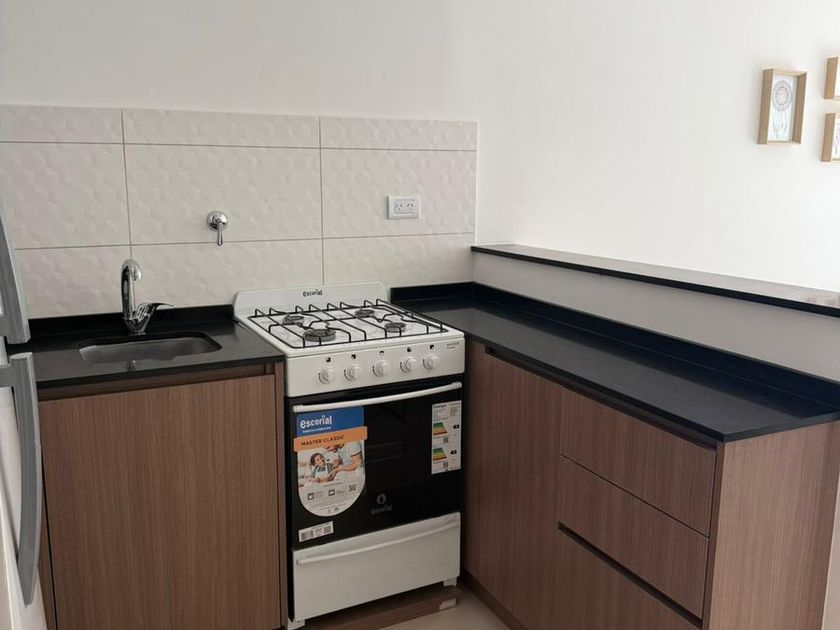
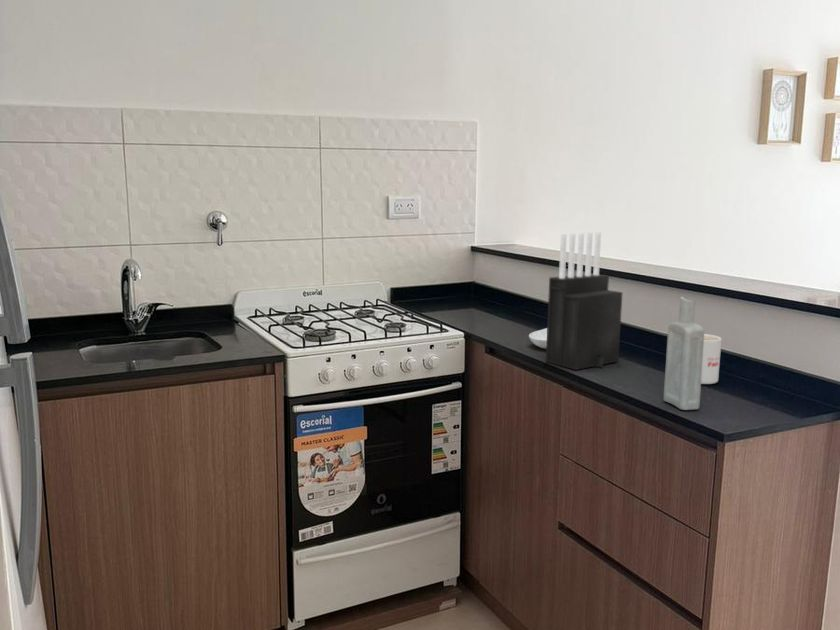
+ knife block [545,231,624,371]
+ mug [701,333,723,385]
+ spoon rest [528,327,547,350]
+ bottle [663,296,705,411]
